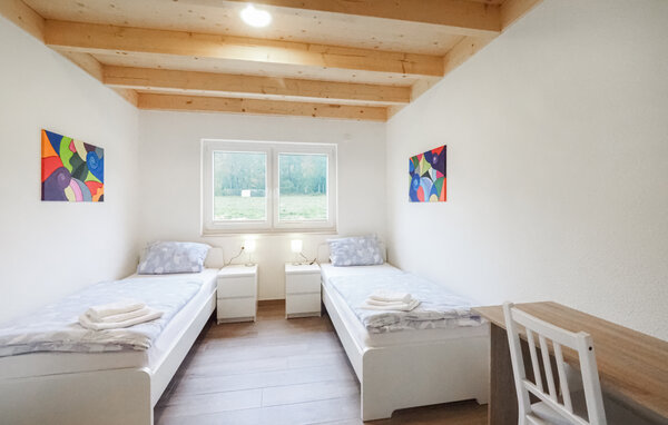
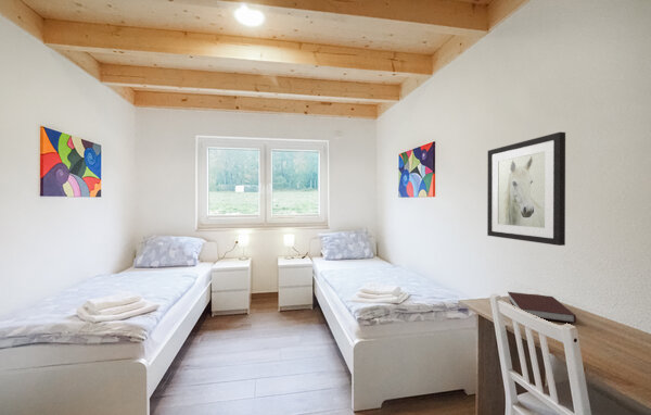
+ wall art [486,131,566,247]
+ notebook [507,291,577,324]
